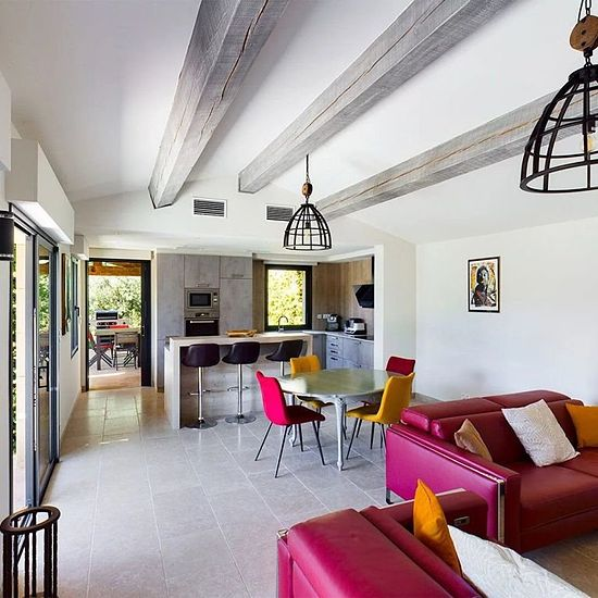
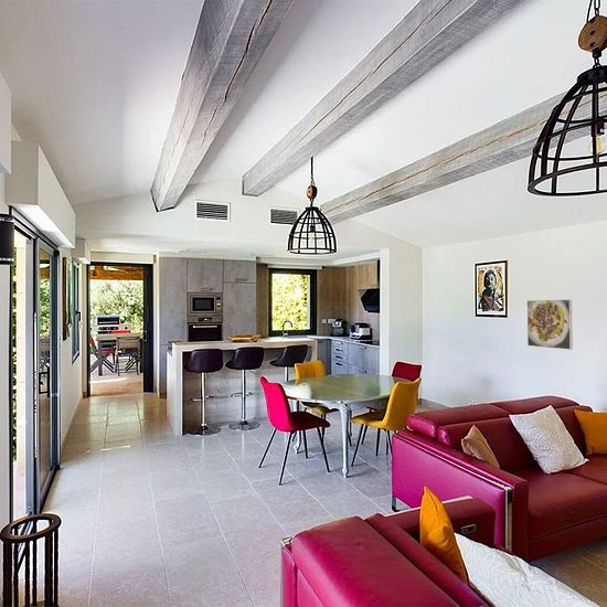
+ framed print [526,298,574,351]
